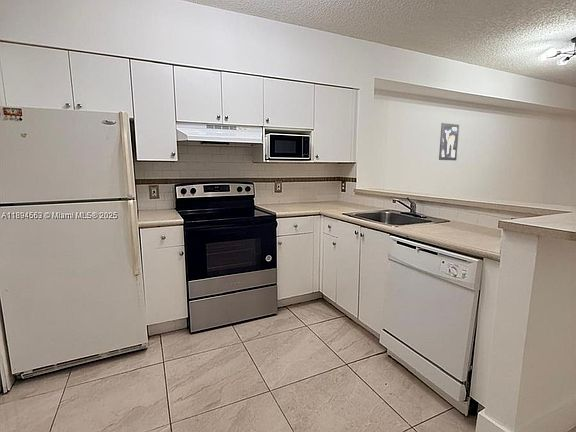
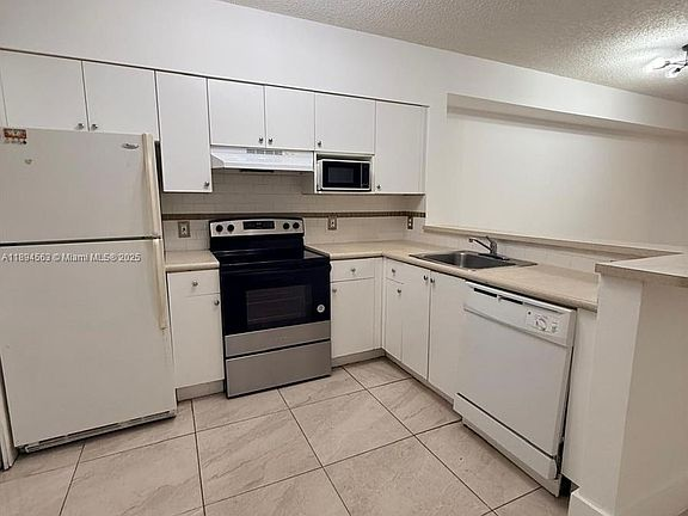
- wall art [438,122,460,161]
